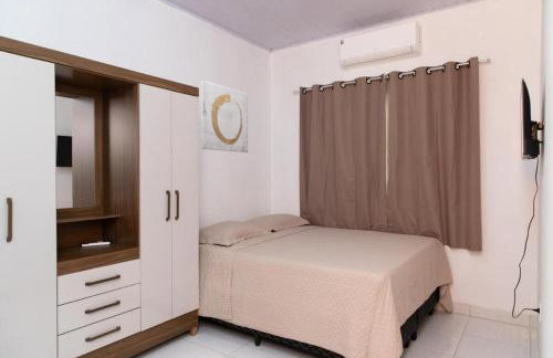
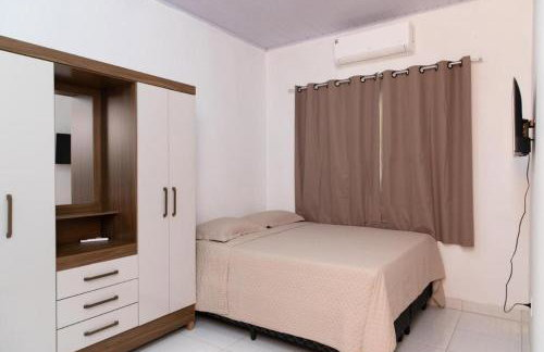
- wall art [200,80,249,154]
